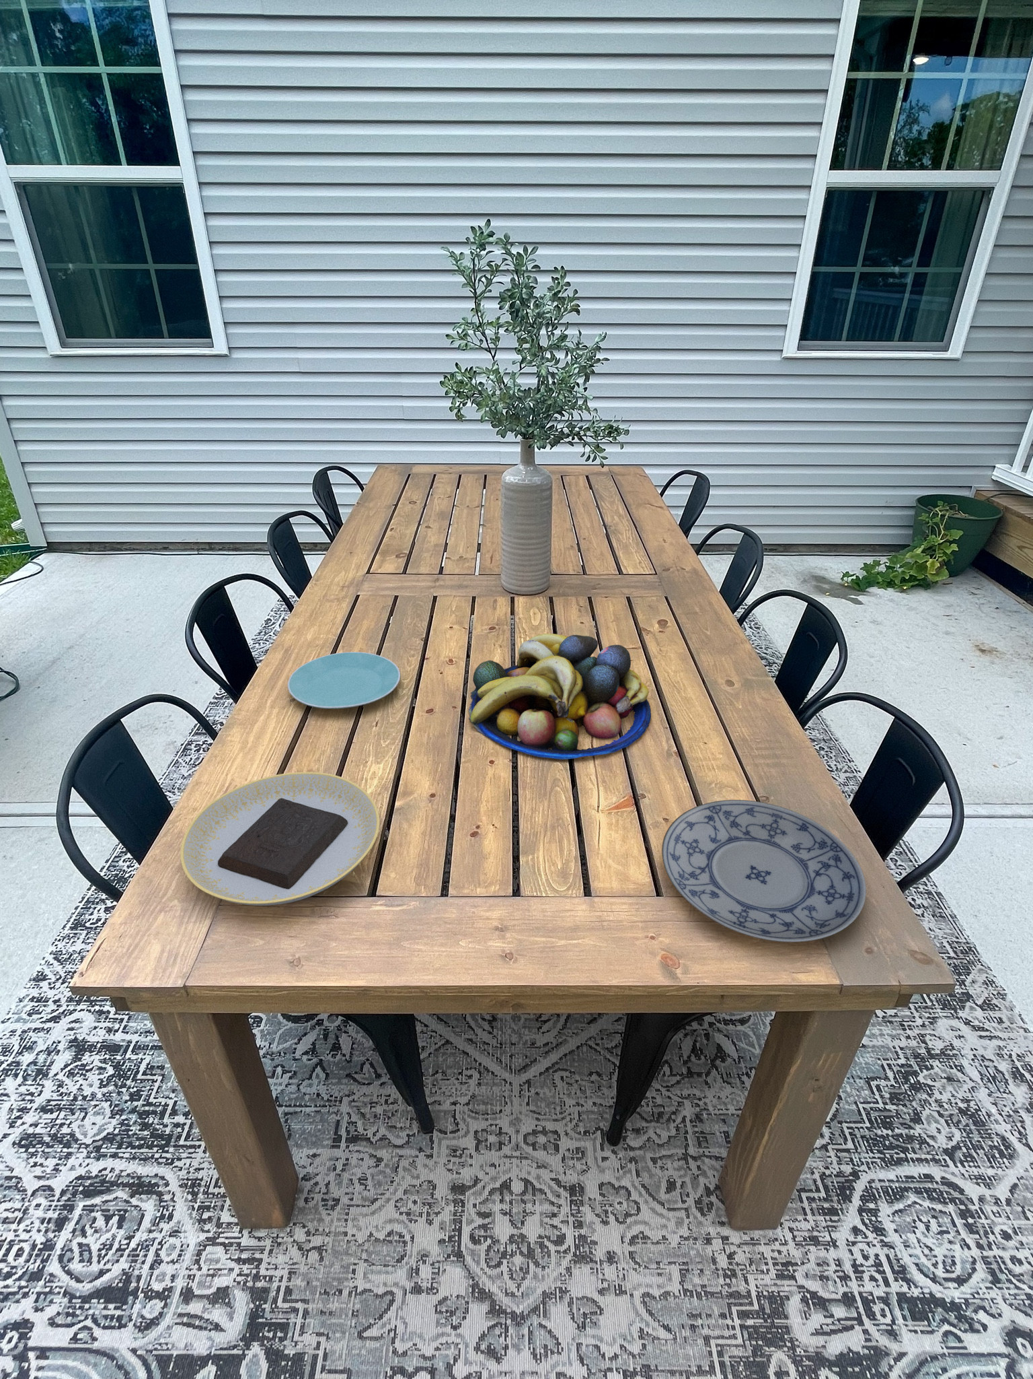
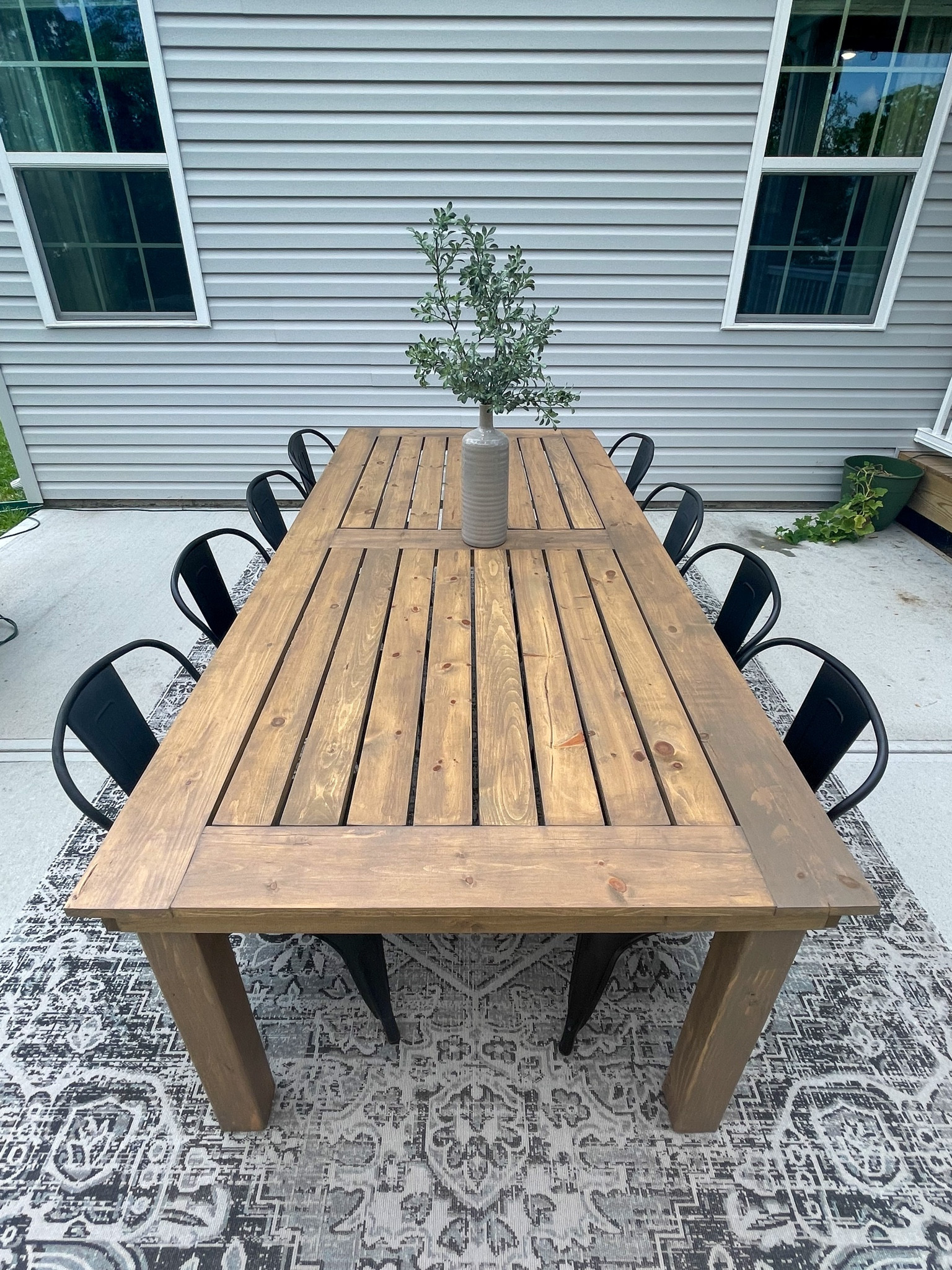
- plate [661,799,867,942]
- plate [288,651,400,710]
- fruit bowl [468,633,652,760]
- plate [179,772,381,907]
